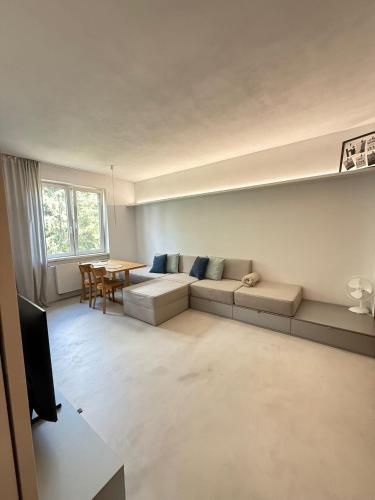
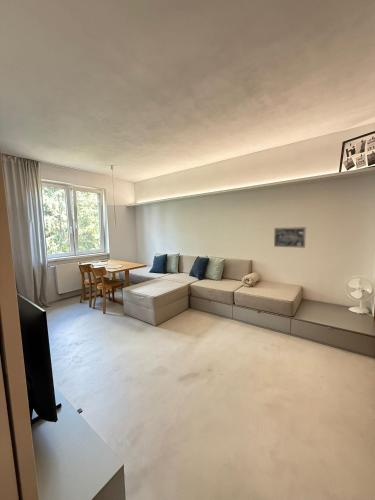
+ wall art [273,226,307,249]
